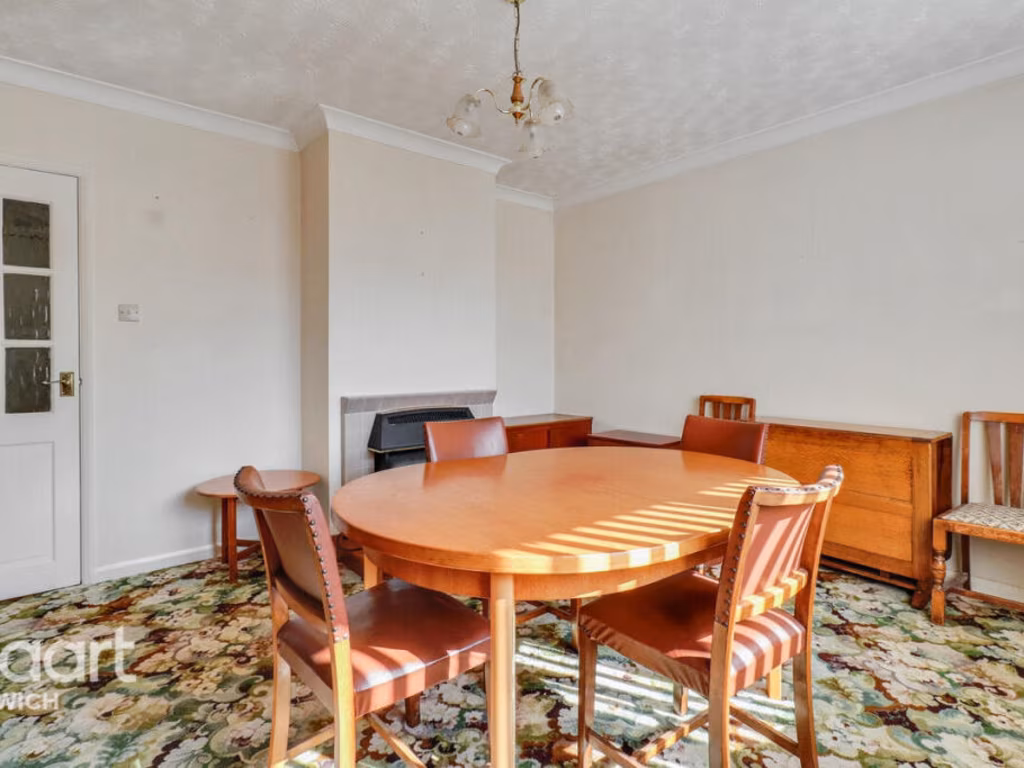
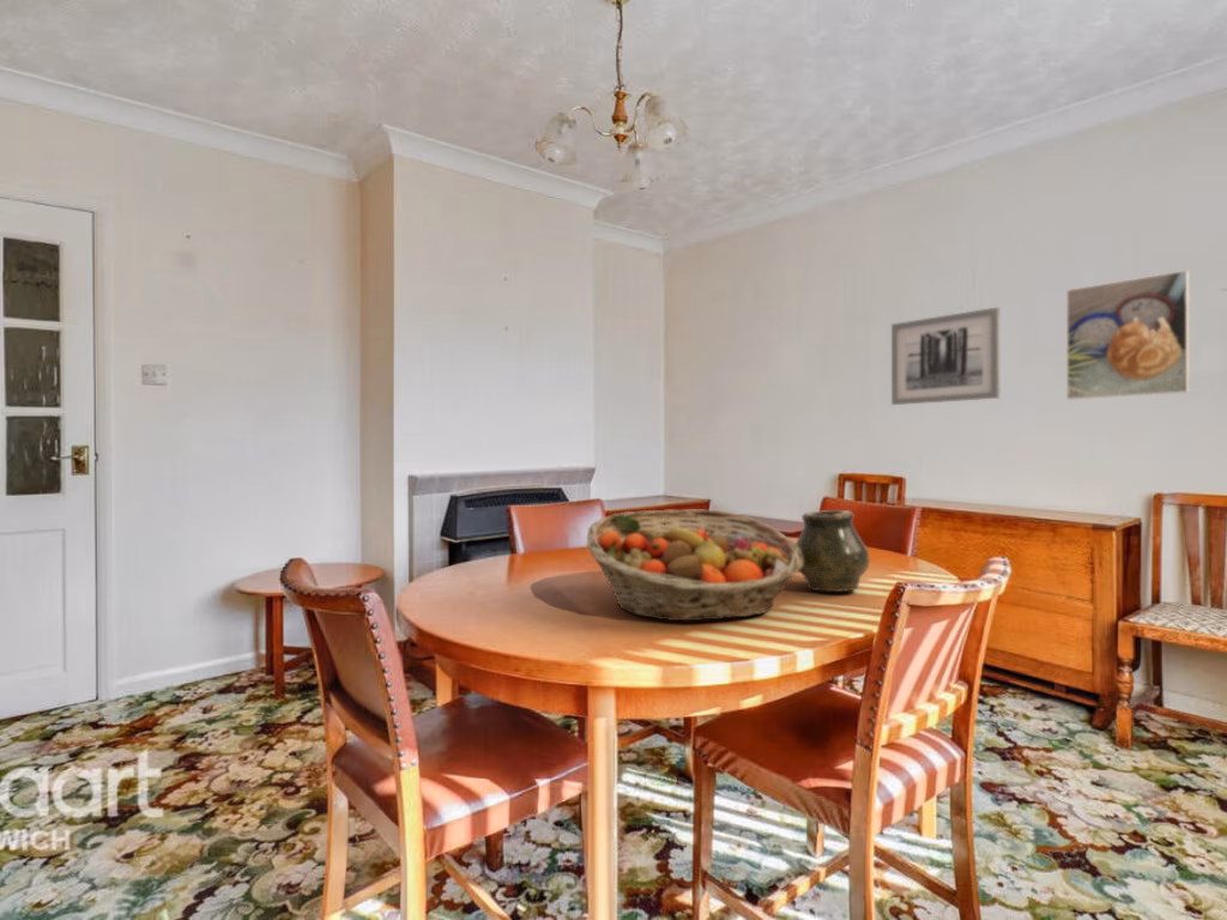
+ wall art [890,307,1001,406]
+ fruit basket [586,508,803,622]
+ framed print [1065,270,1190,401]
+ vase [794,509,870,593]
